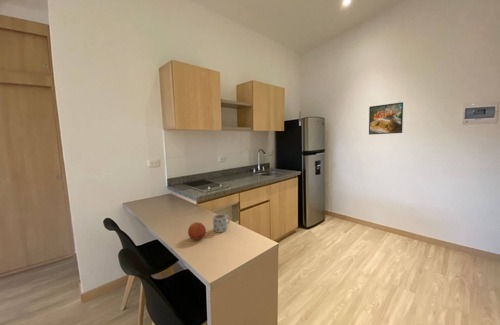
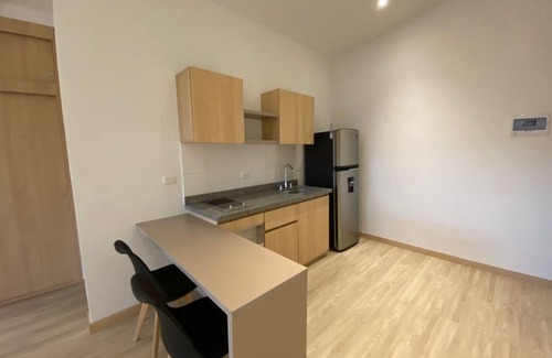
- mug [212,213,231,233]
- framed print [368,101,404,136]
- fruit [187,221,207,241]
